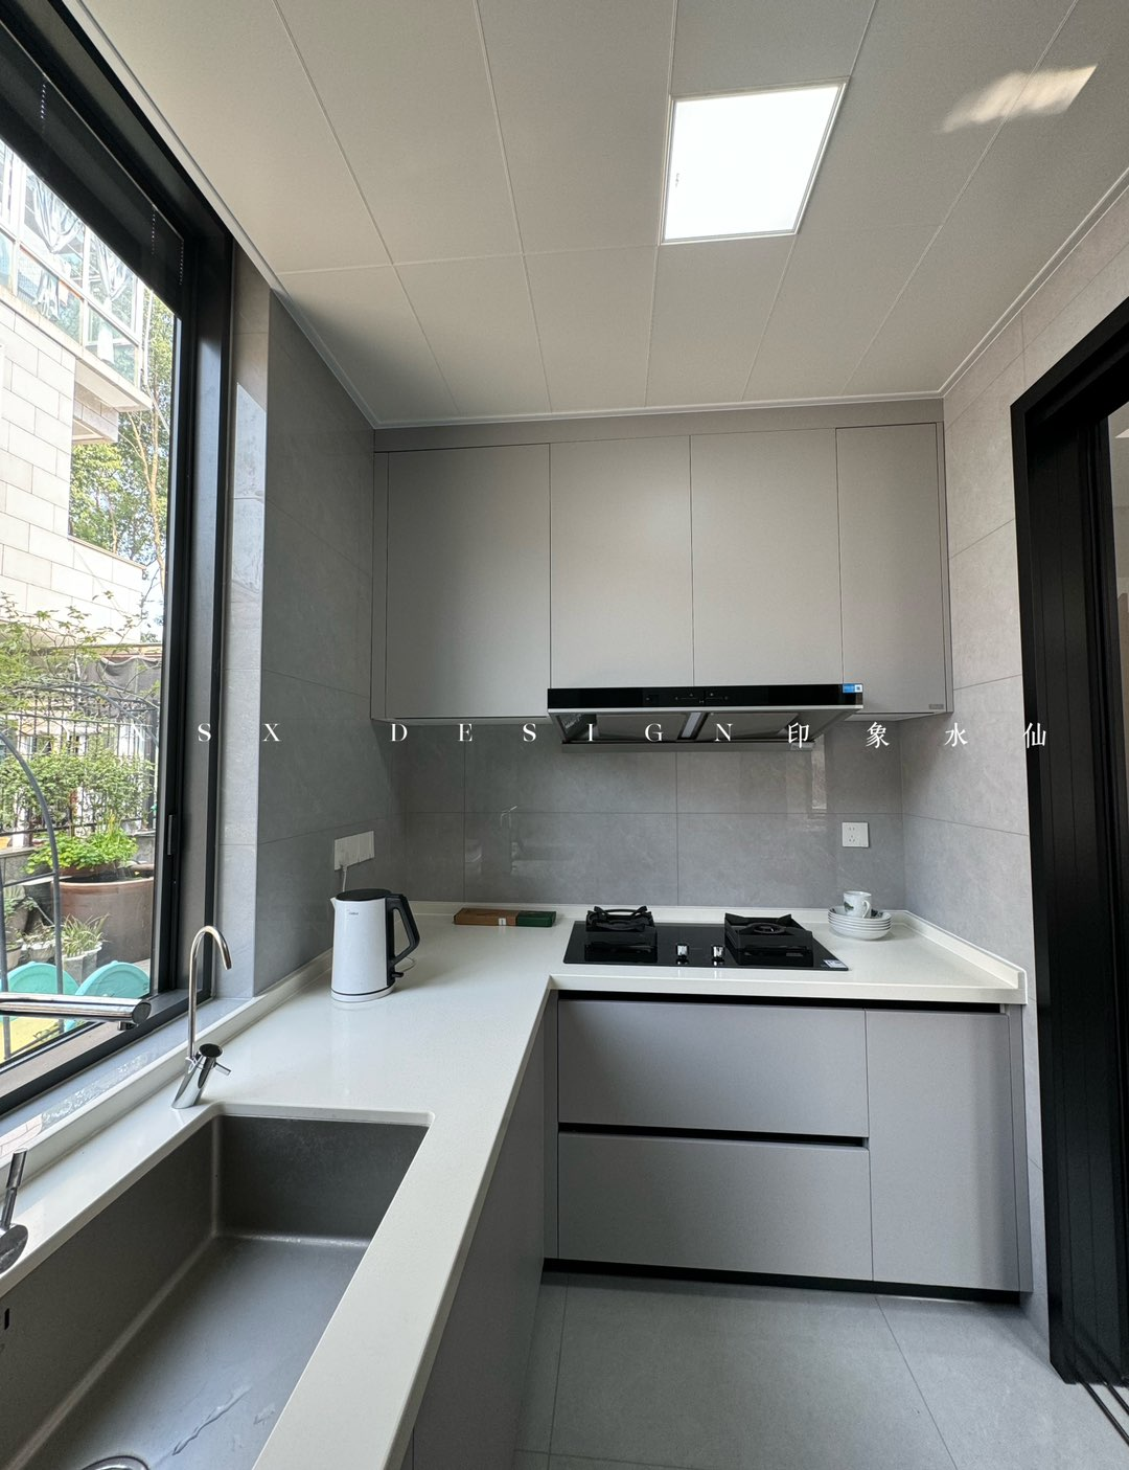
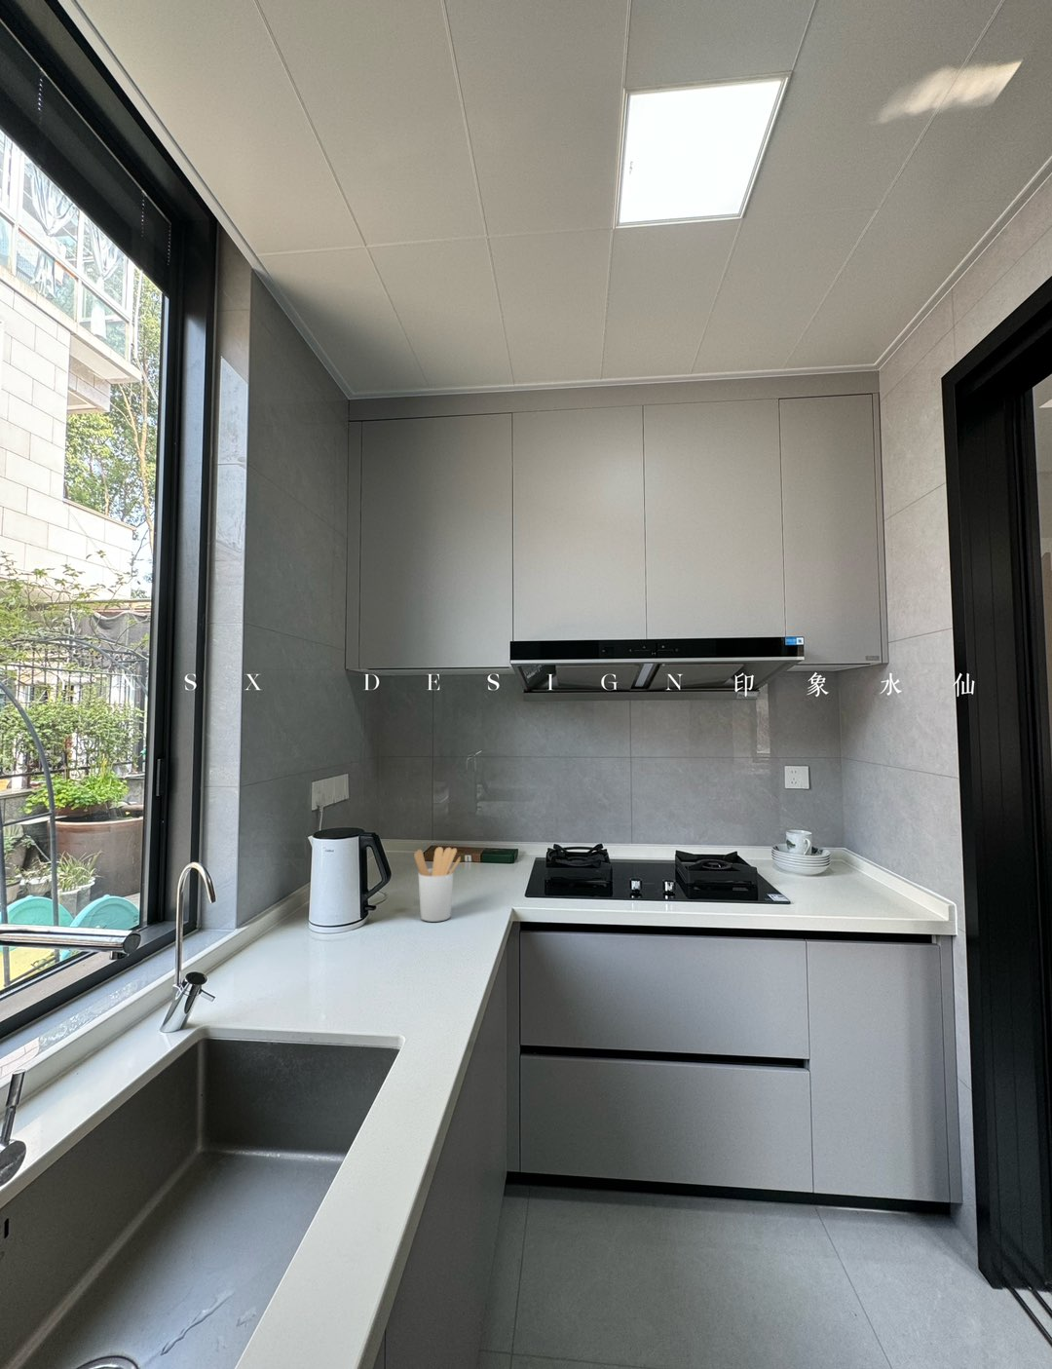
+ utensil holder [413,845,462,923]
